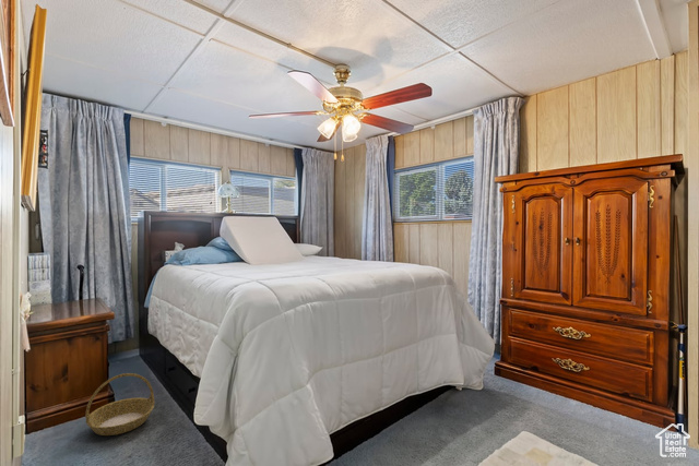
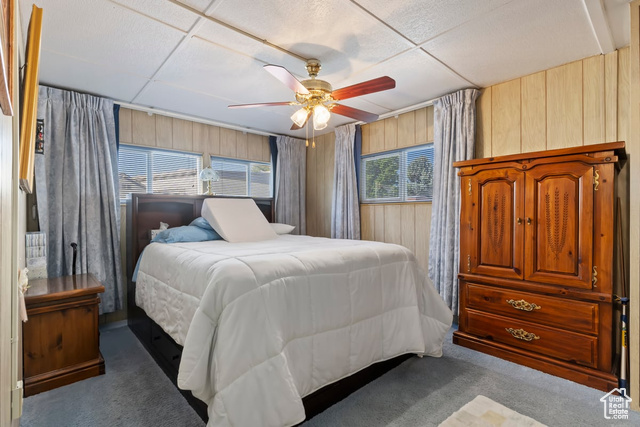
- basket [84,372,155,437]
